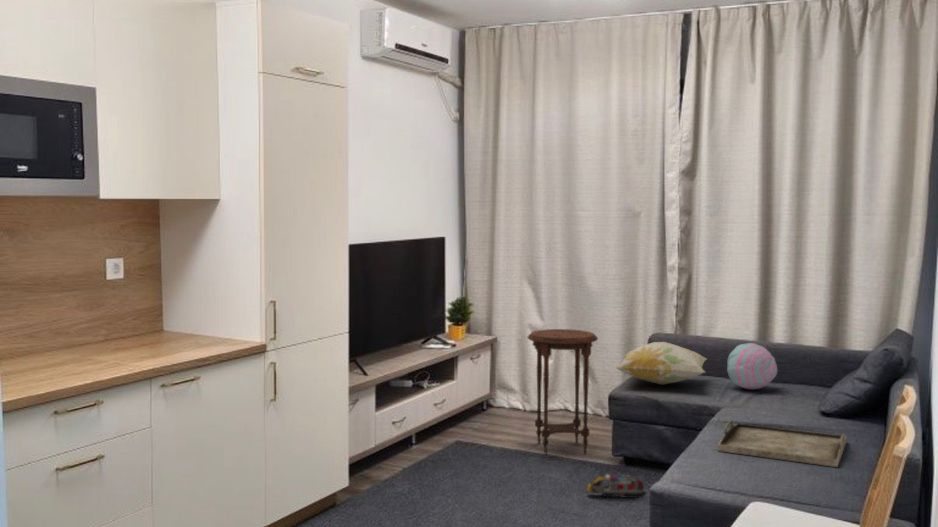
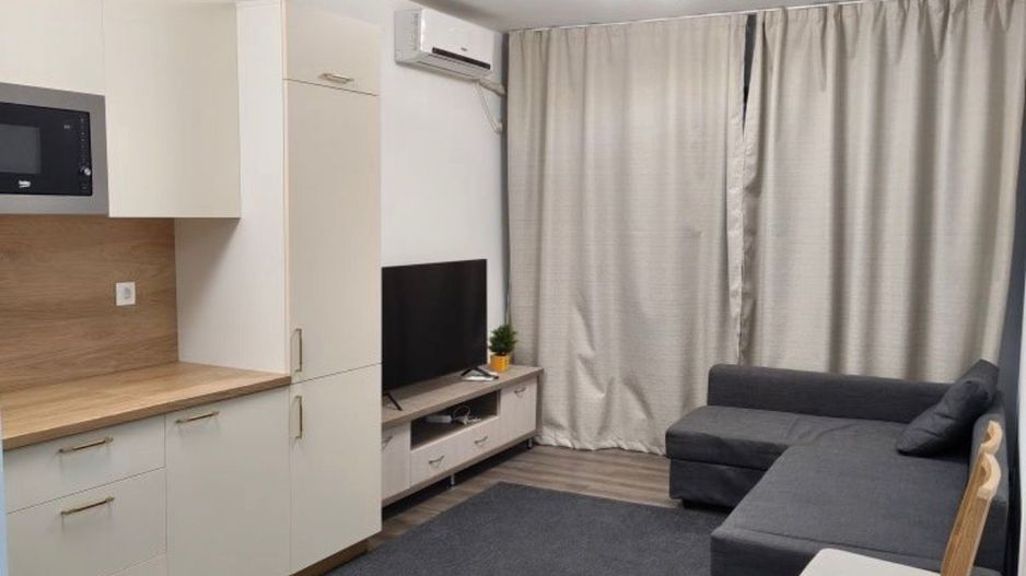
- toy train [586,473,647,499]
- side table [526,328,599,456]
- decorative pillow [614,341,707,386]
- cushion [726,342,778,390]
- serving tray [717,419,848,468]
